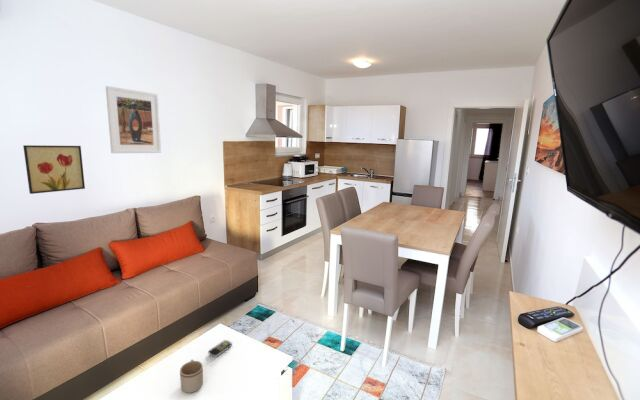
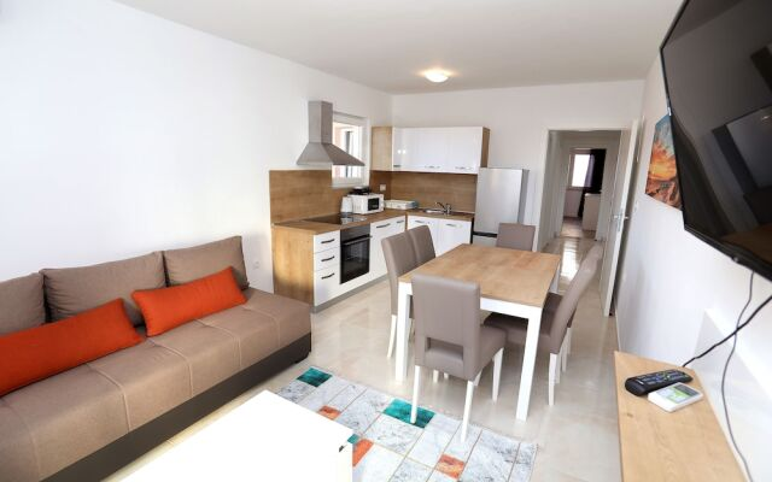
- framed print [105,85,162,154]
- mug [179,358,204,394]
- remote control [208,339,233,358]
- wall art [22,144,86,195]
